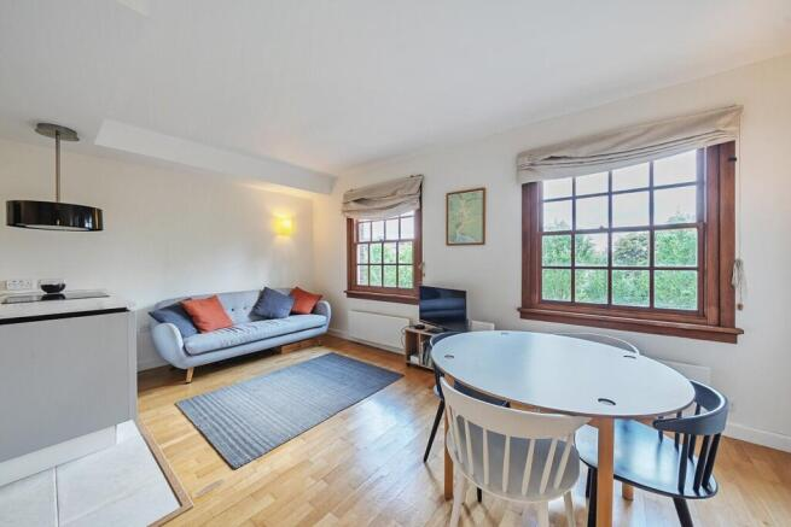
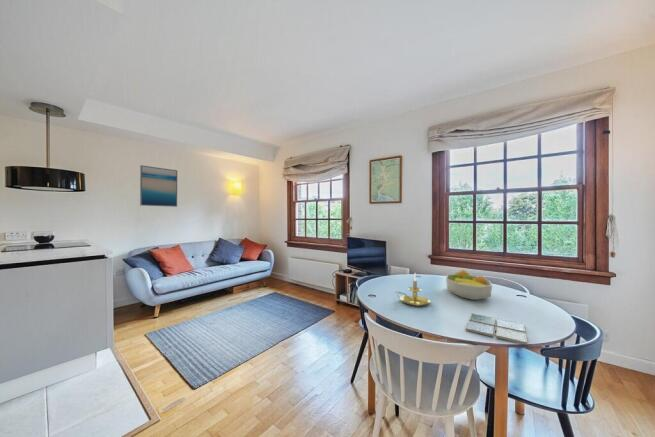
+ candle holder [396,273,432,307]
+ wall art [139,164,178,208]
+ fruit bowl [445,269,493,301]
+ drink coaster [465,312,528,346]
